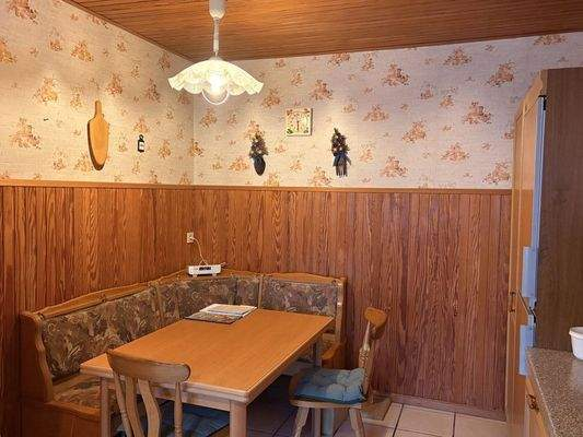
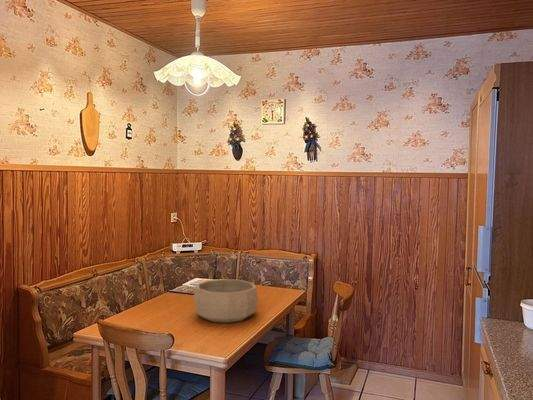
+ decorative bowl [193,278,259,324]
